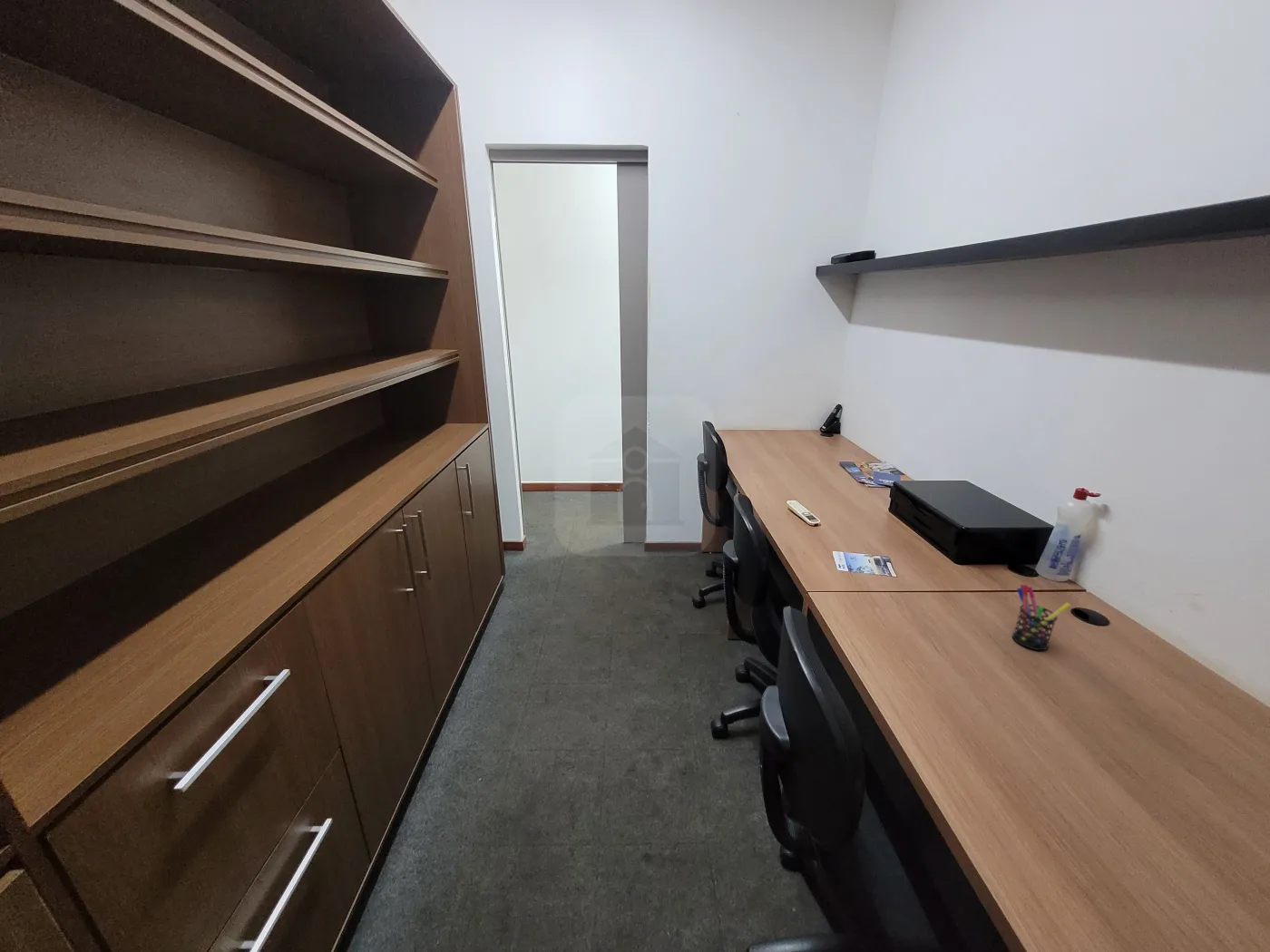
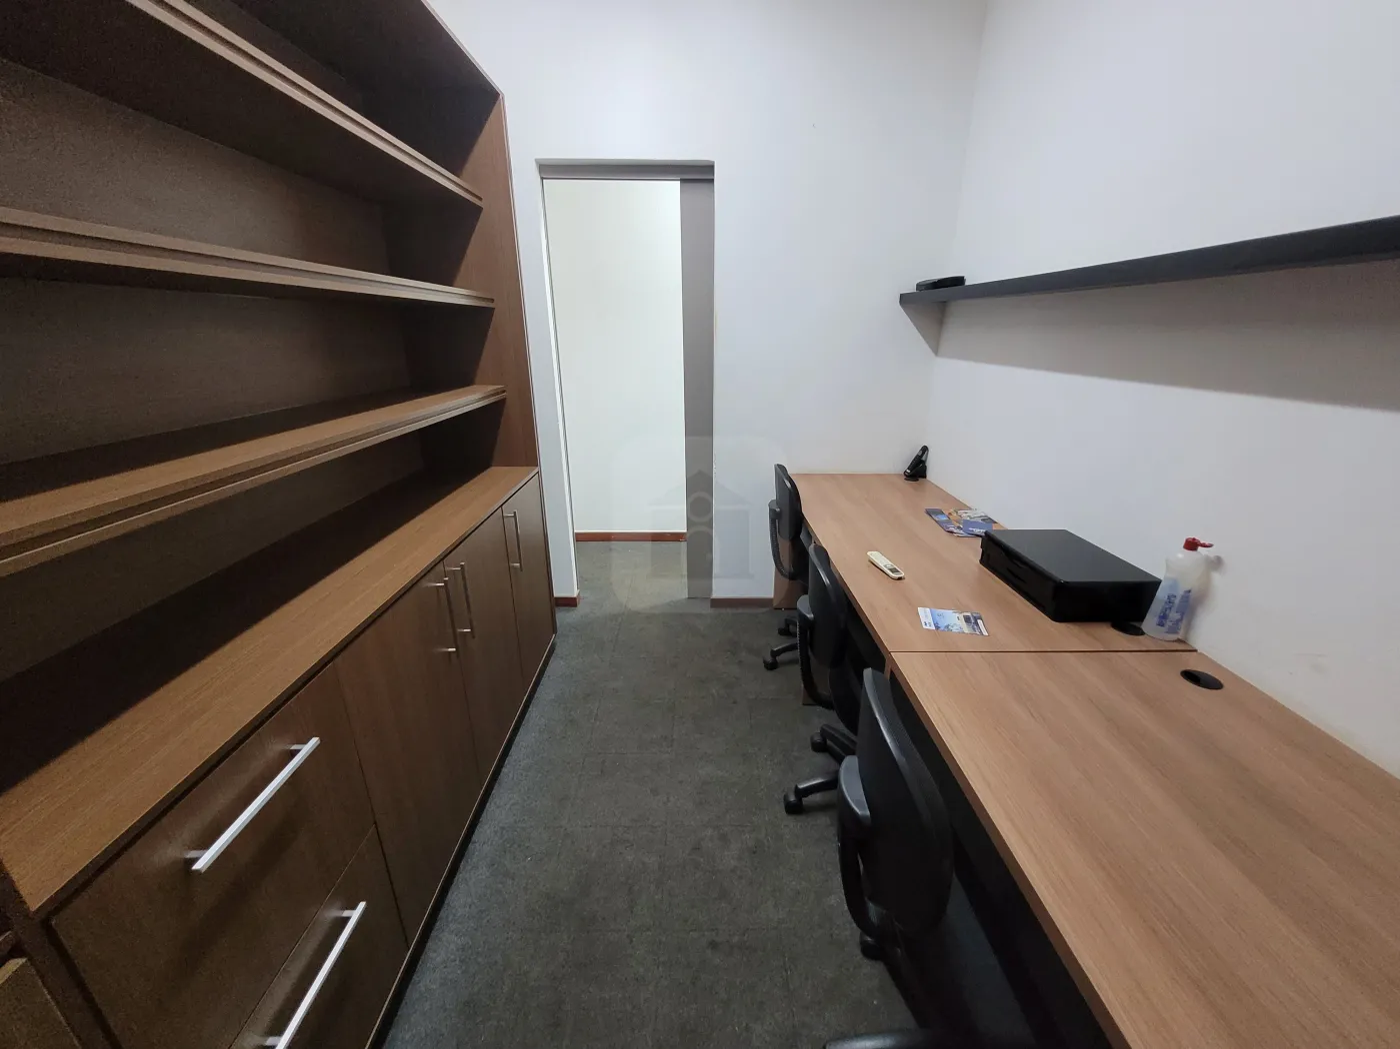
- pen holder [1011,584,1071,651]
